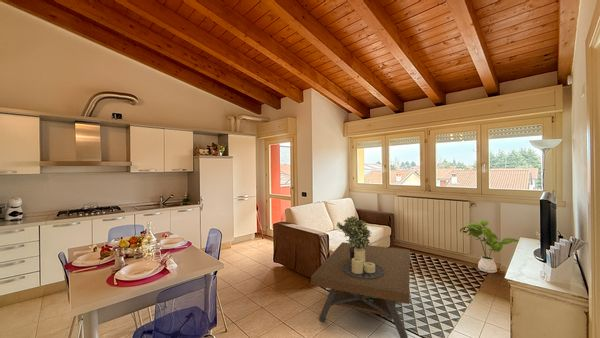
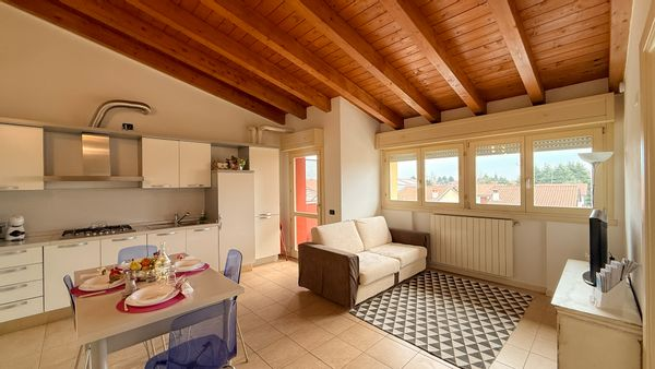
- coffee table [310,241,411,338]
- house plant [459,220,519,274]
- potted plant [335,215,373,260]
